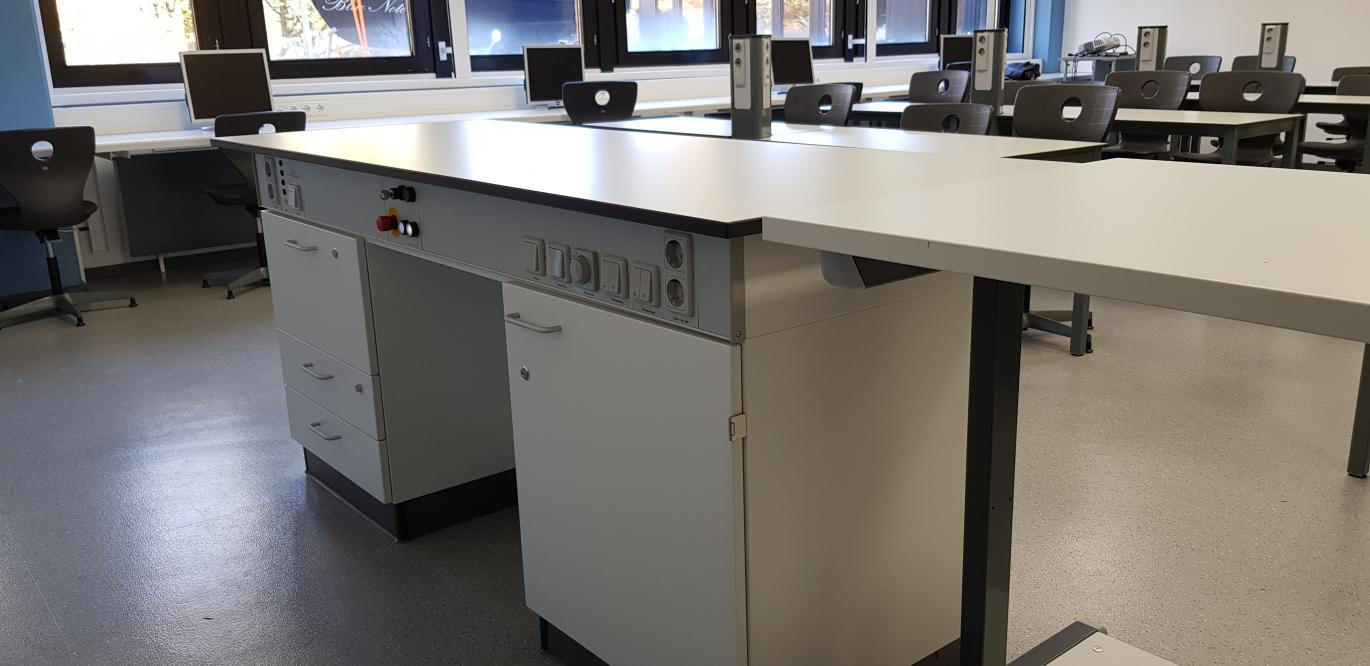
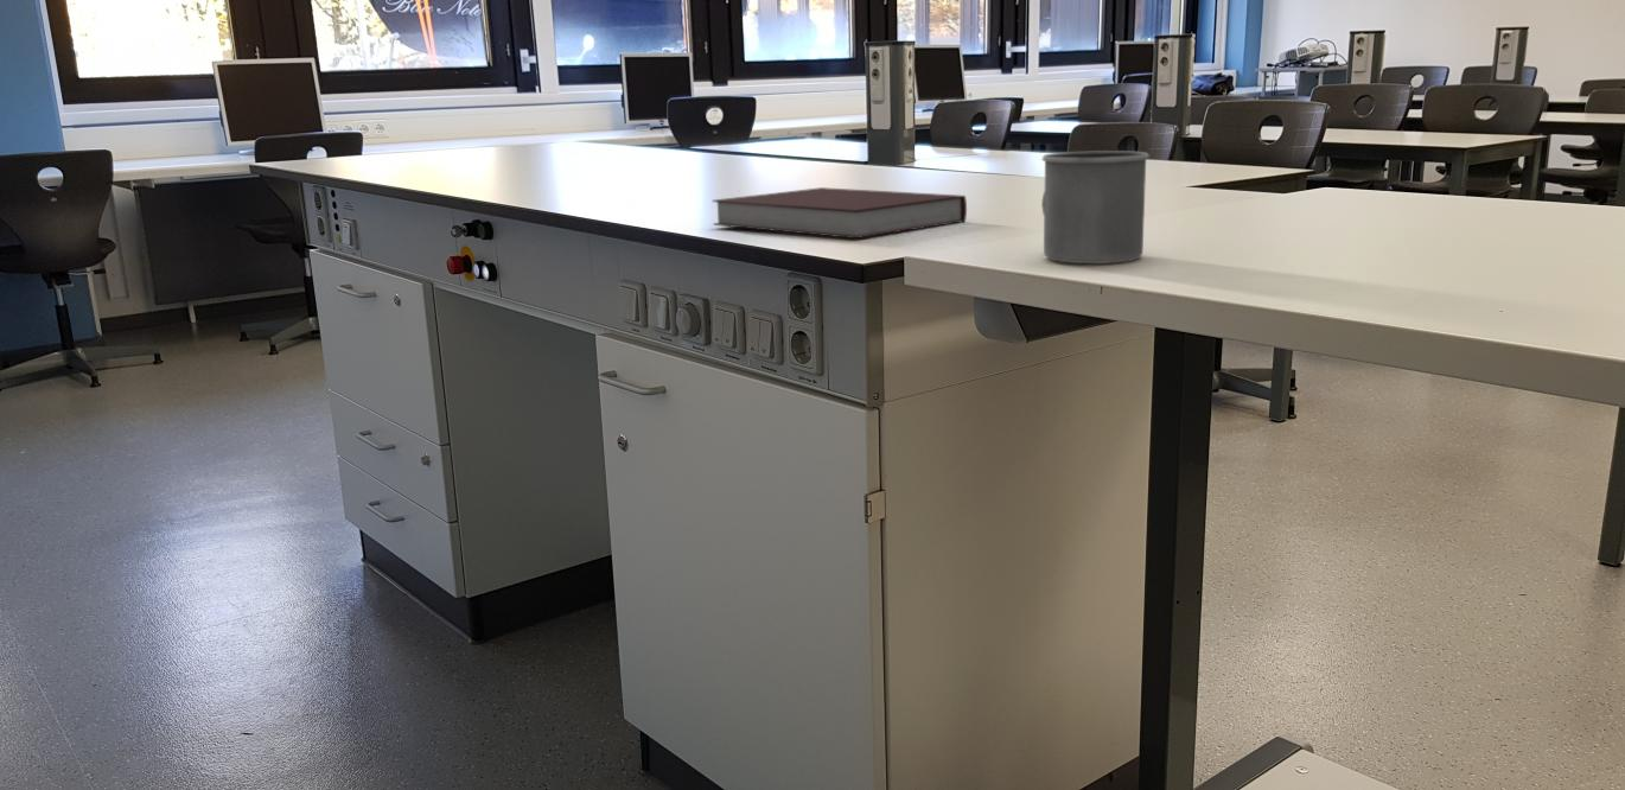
+ mug [1040,149,1151,265]
+ notebook [710,186,968,240]
